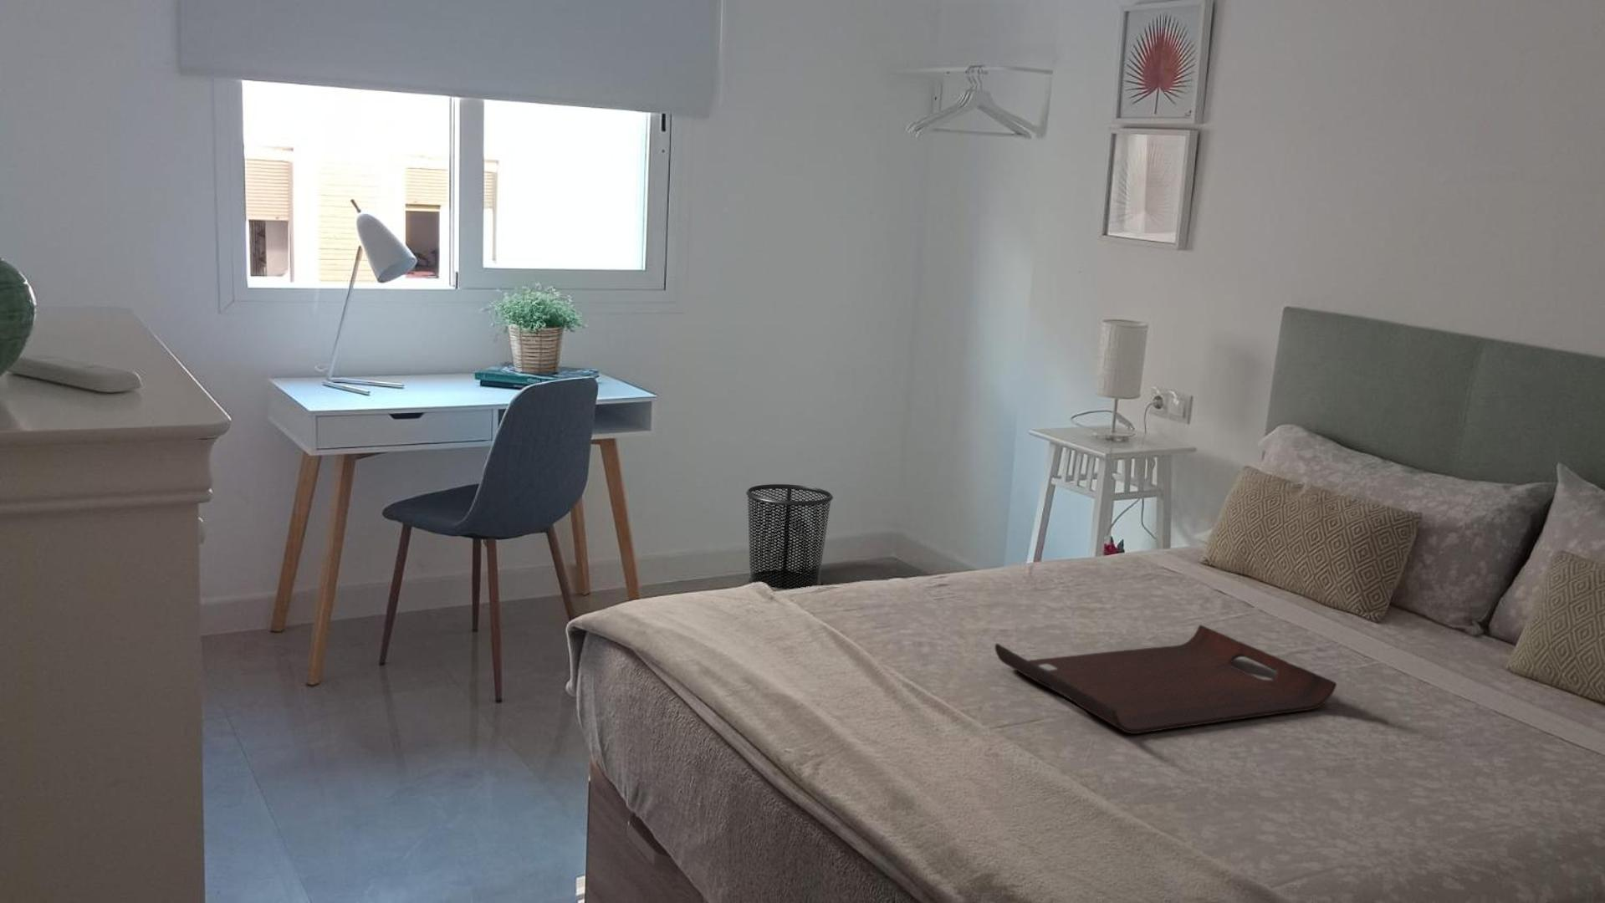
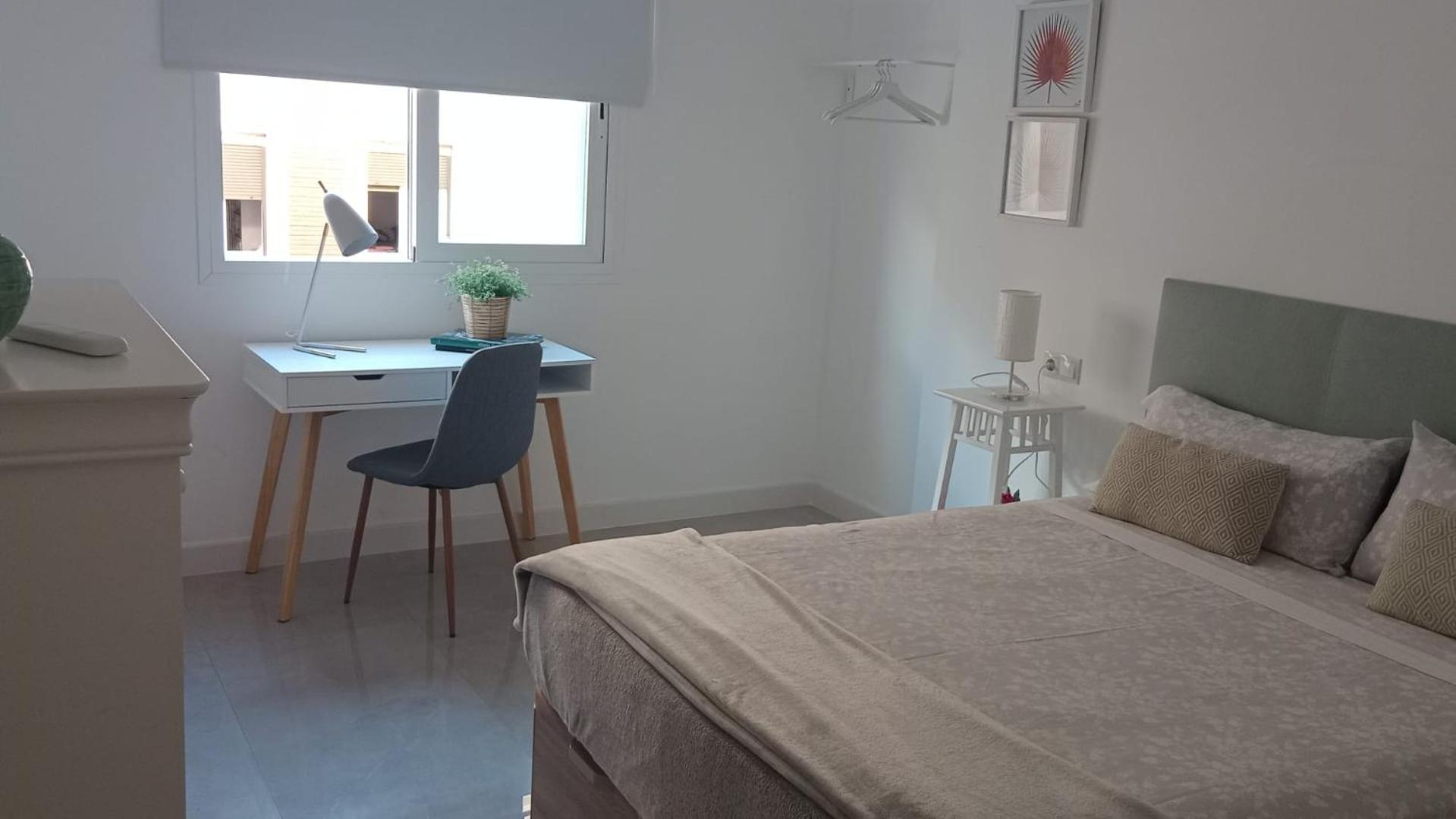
- waste bin [745,483,833,590]
- serving tray [994,624,1337,735]
